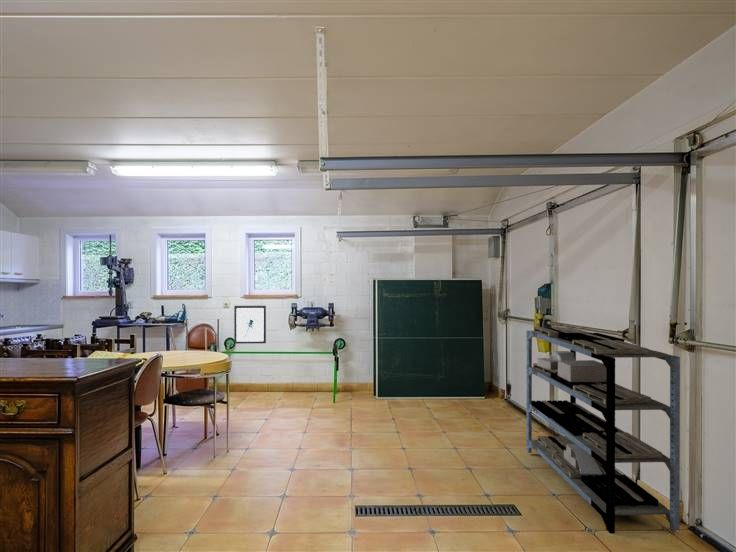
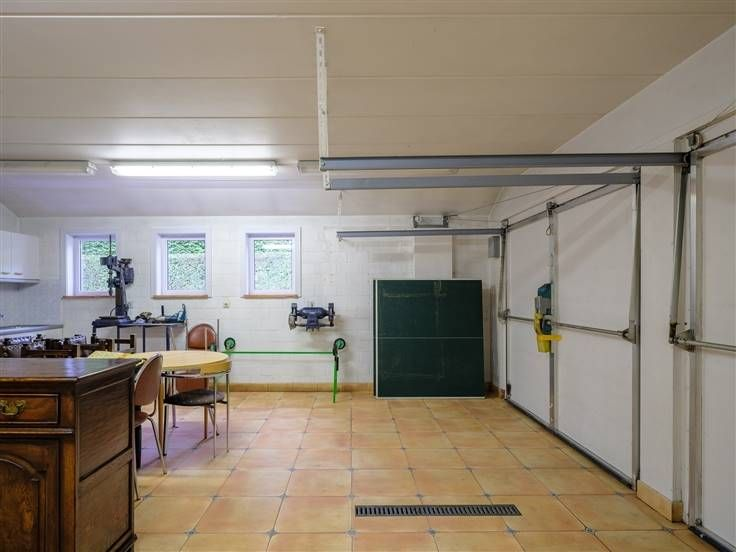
- shelving unit [525,326,681,535]
- wall art [233,305,267,345]
